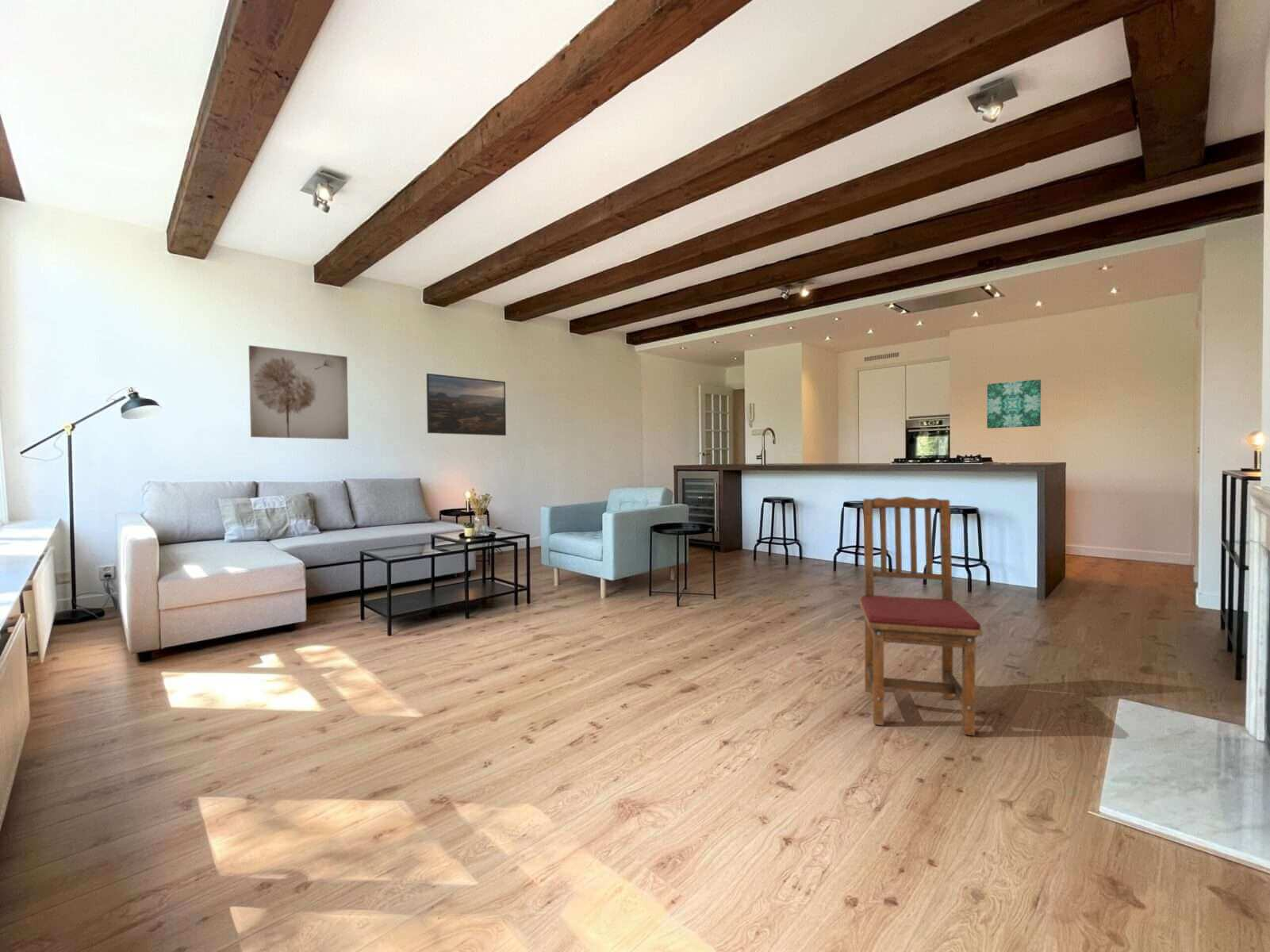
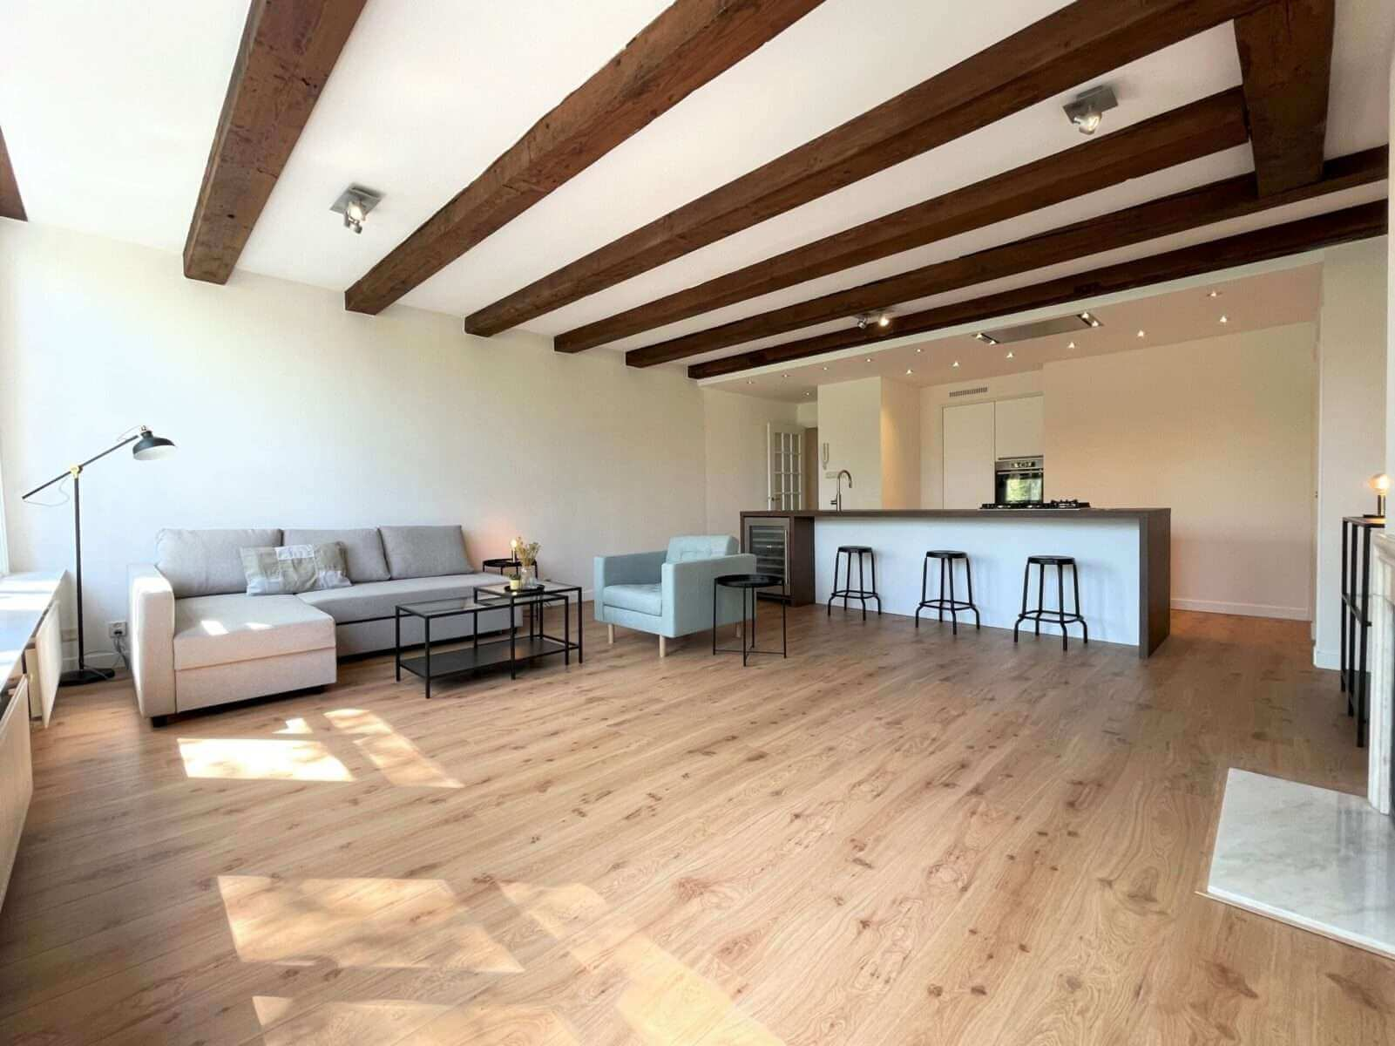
- wall art [248,344,349,440]
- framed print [426,373,507,436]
- wall art [986,378,1042,429]
- dining chair [858,496,984,736]
